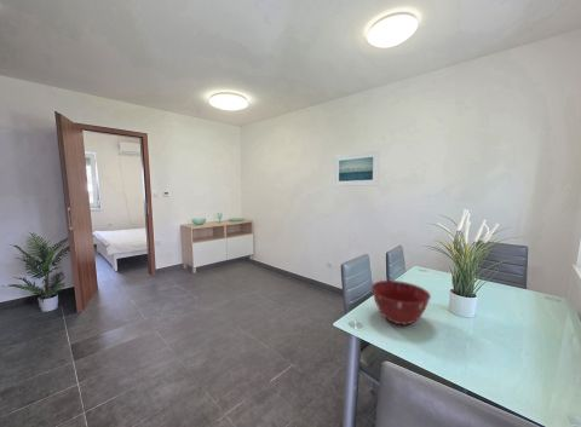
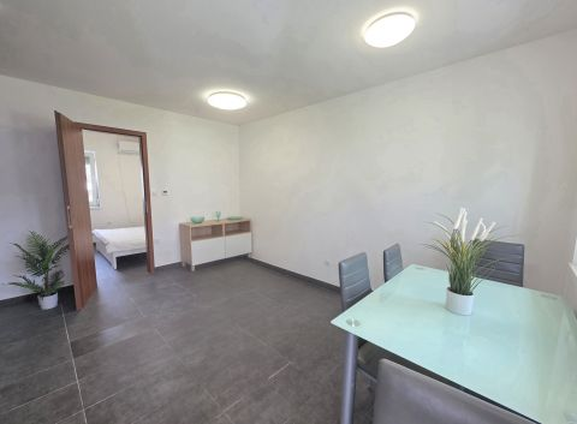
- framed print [333,149,380,187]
- mixing bowl [370,279,432,325]
